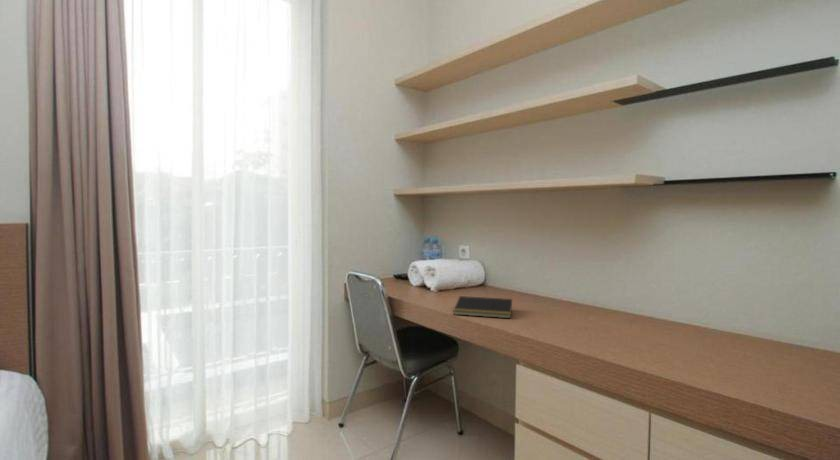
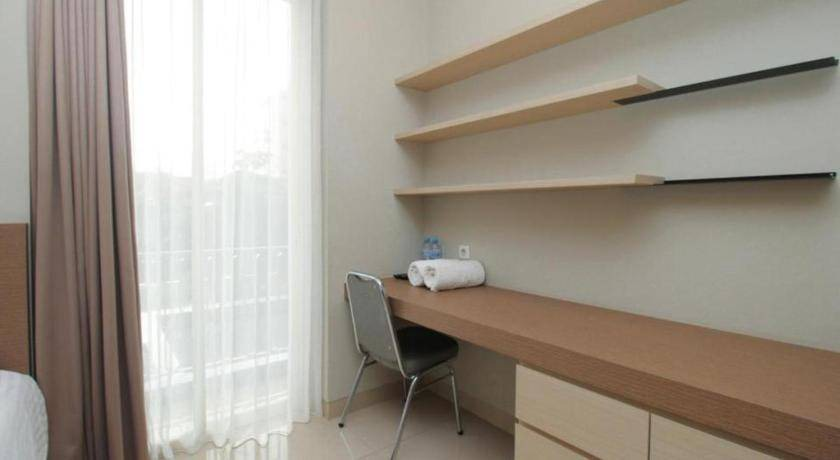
- notepad [452,295,513,319]
